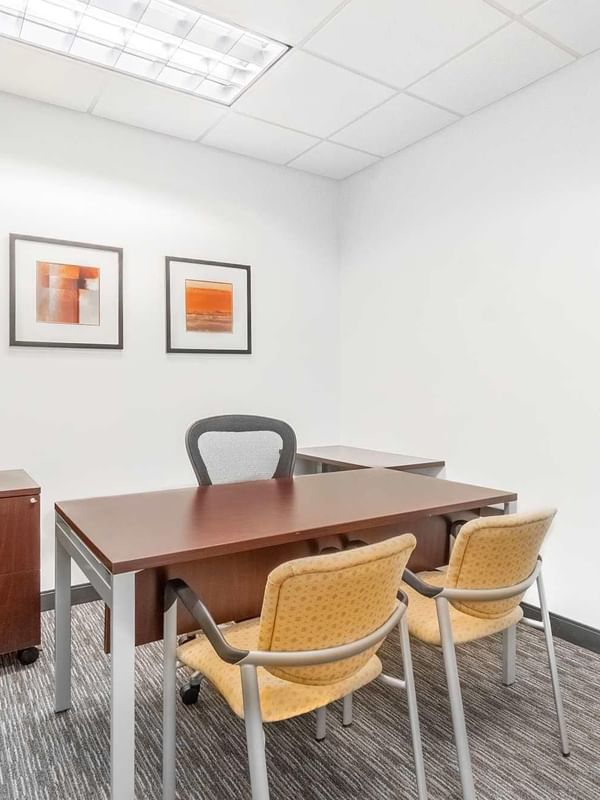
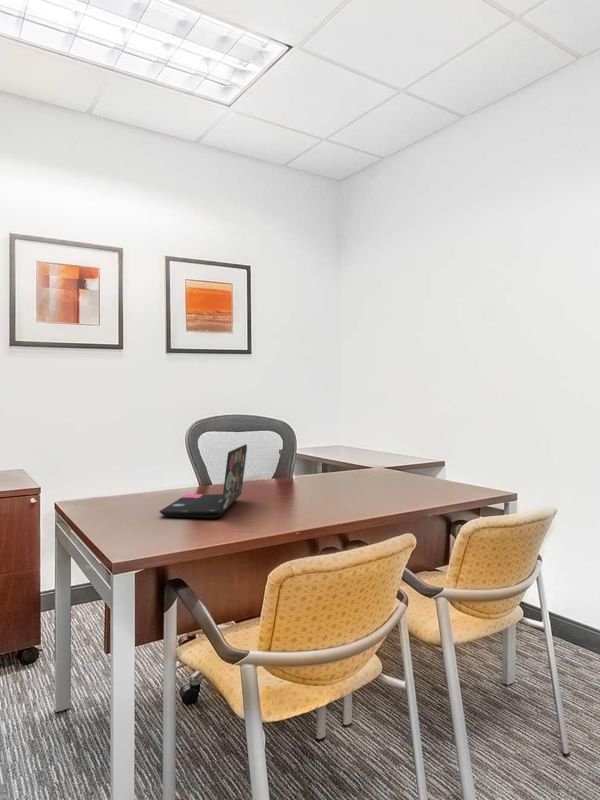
+ laptop [158,443,248,519]
